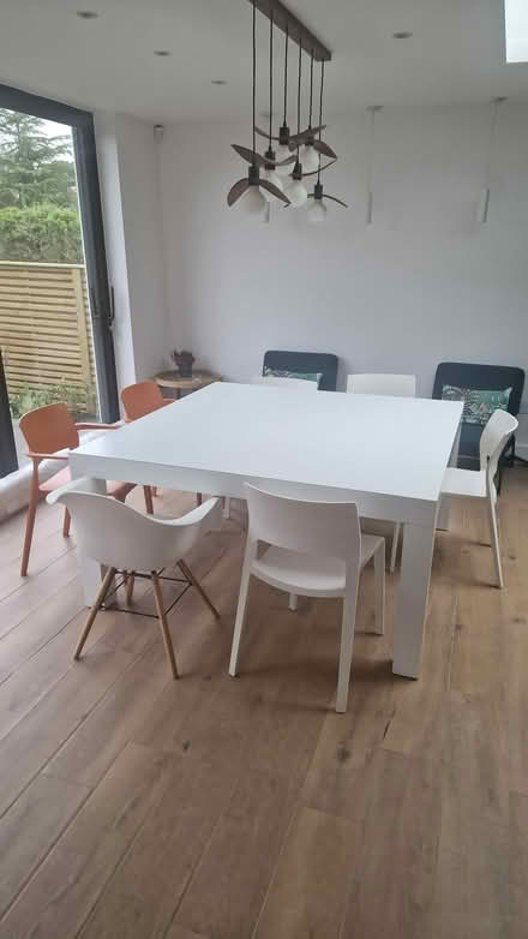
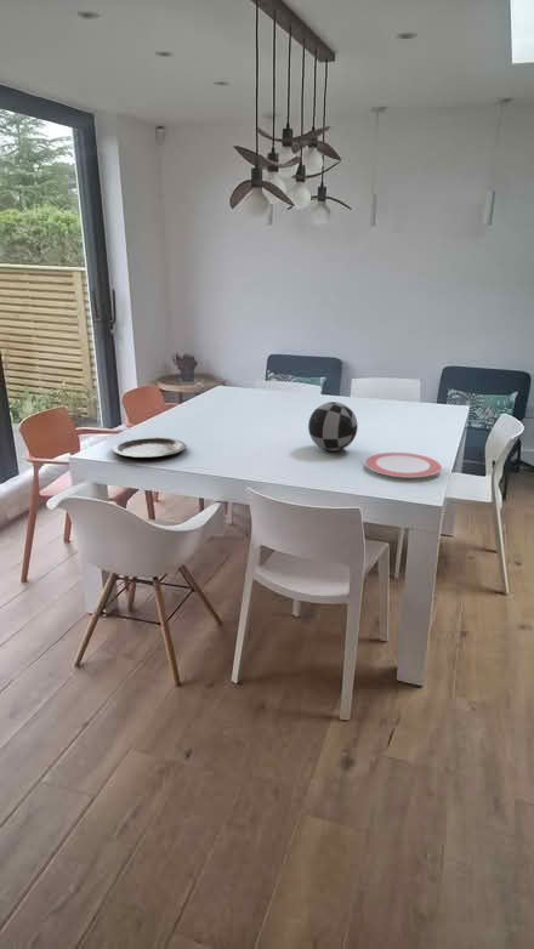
+ plate [112,436,188,460]
+ decorative ball [307,400,359,453]
+ plate [364,451,442,479]
